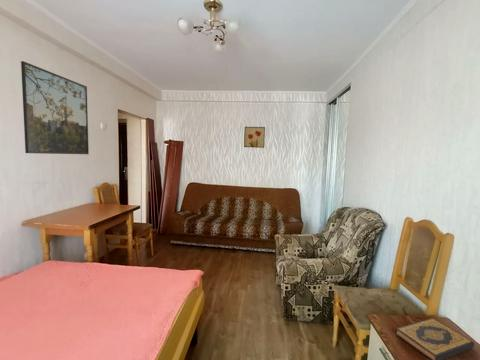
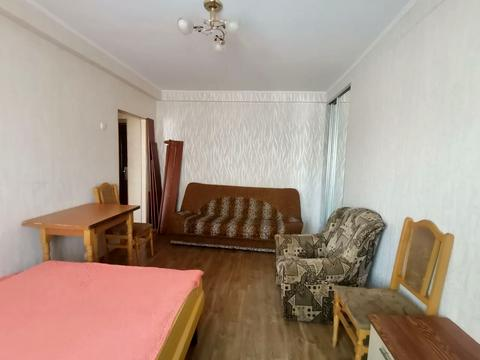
- wall art [243,126,266,149]
- hardback book [395,317,475,360]
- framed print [20,60,90,155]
